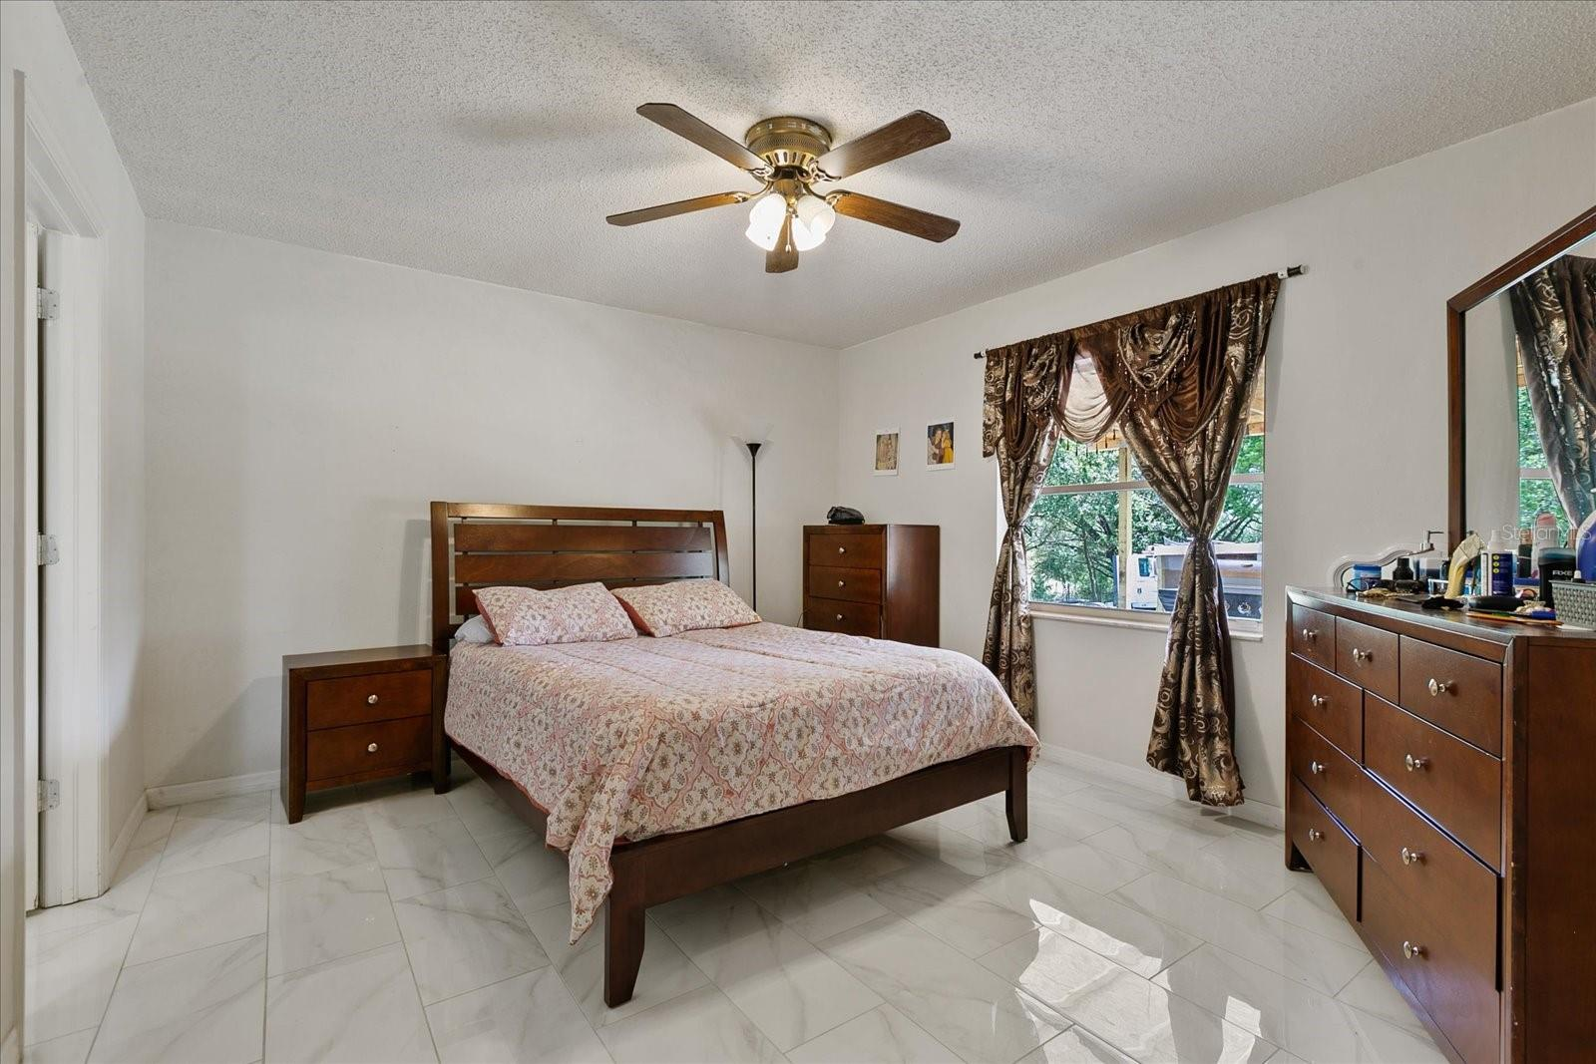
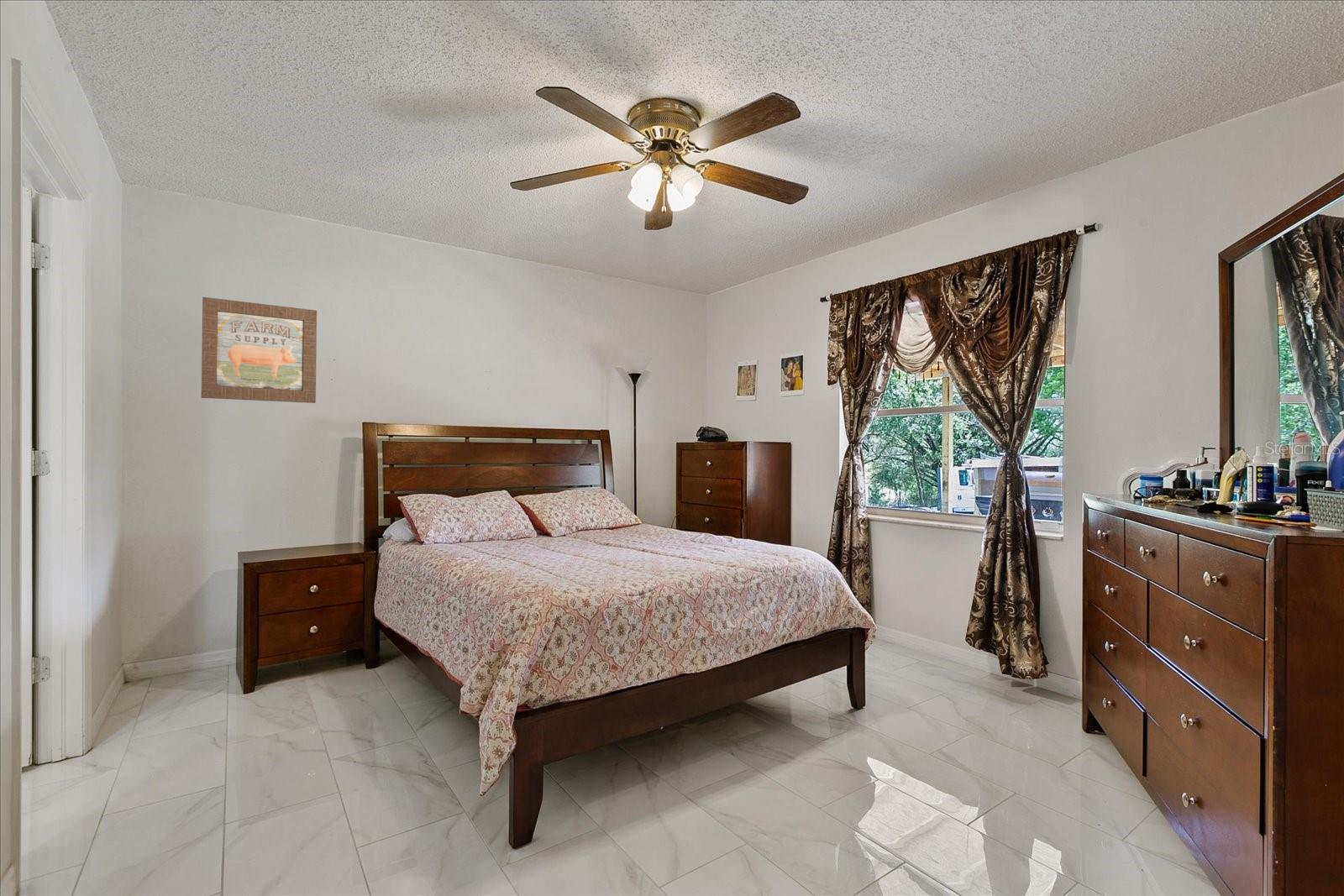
+ wall art [201,296,318,404]
